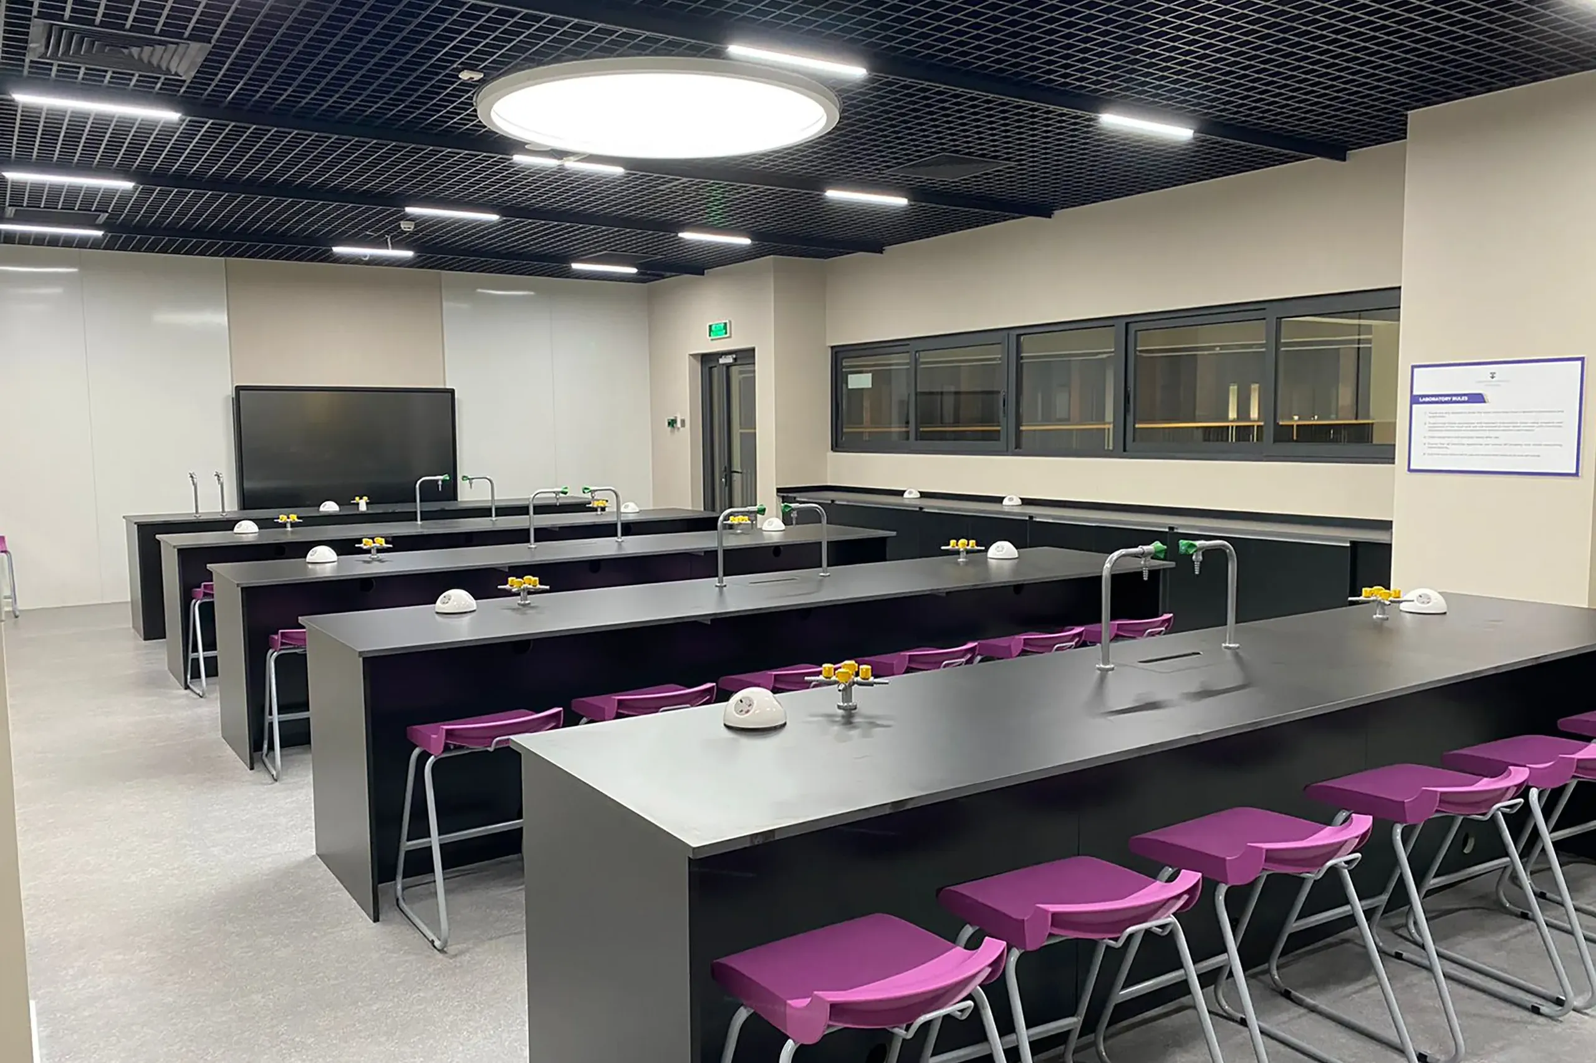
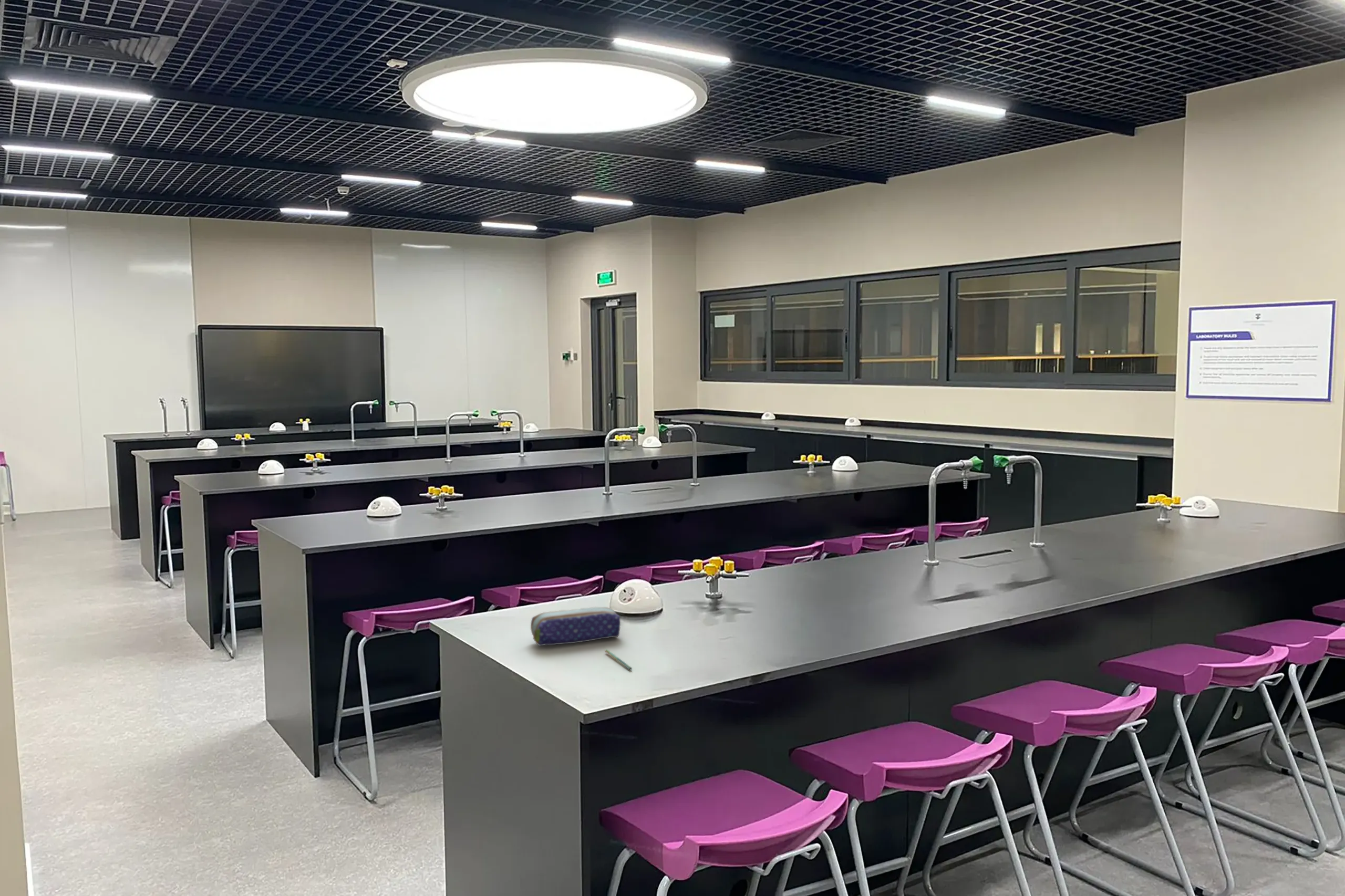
+ pen [604,649,633,671]
+ pencil case [530,607,621,647]
